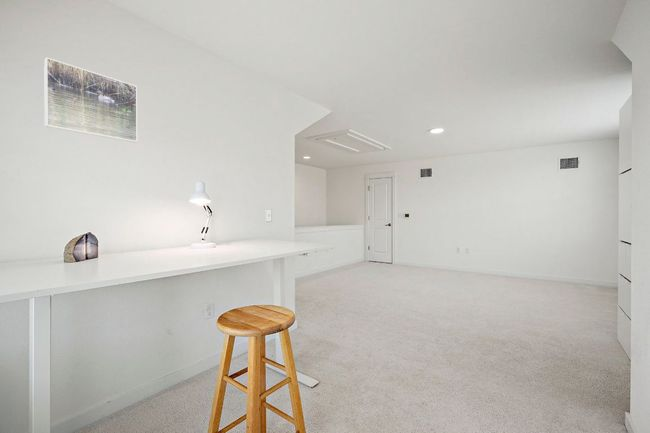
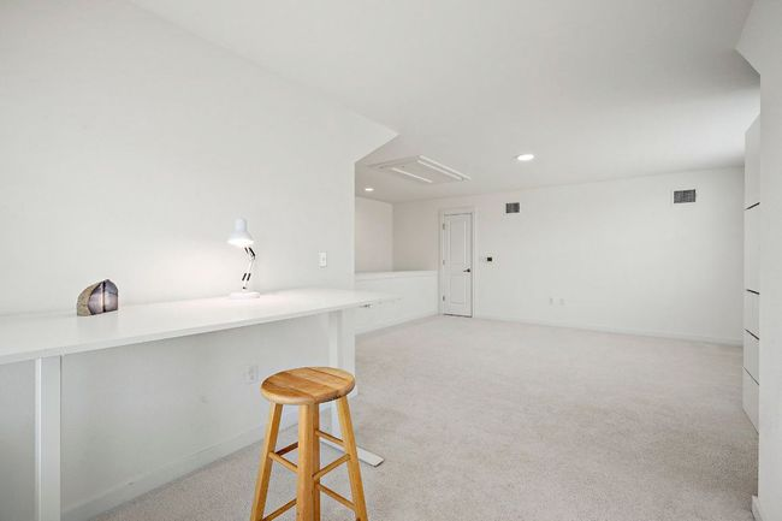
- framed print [43,57,138,143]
